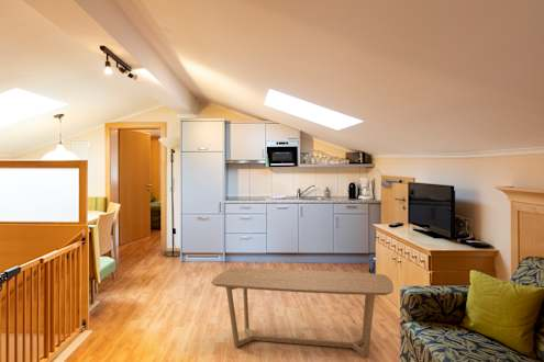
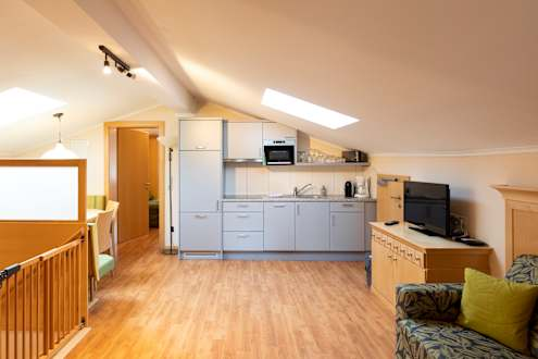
- coffee table [210,267,395,359]
